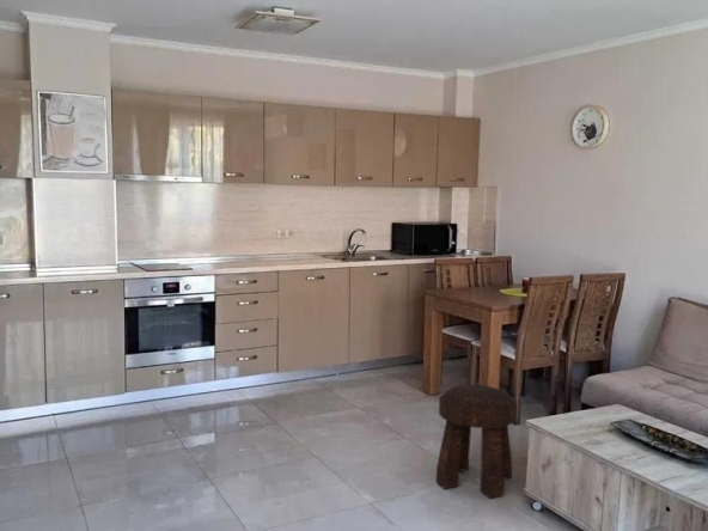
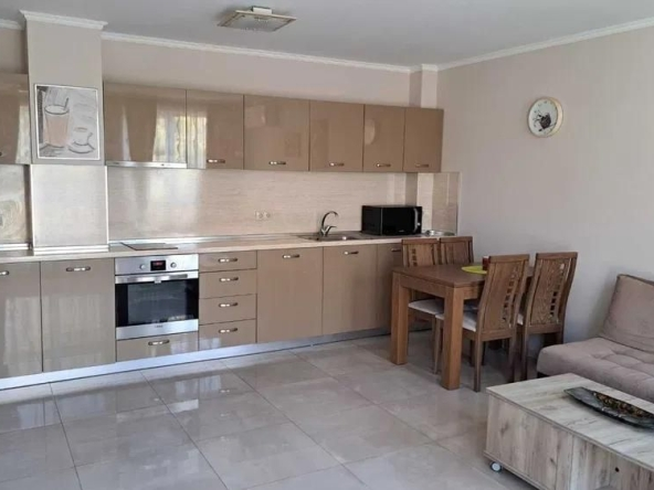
- stool [435,384,518,499]
